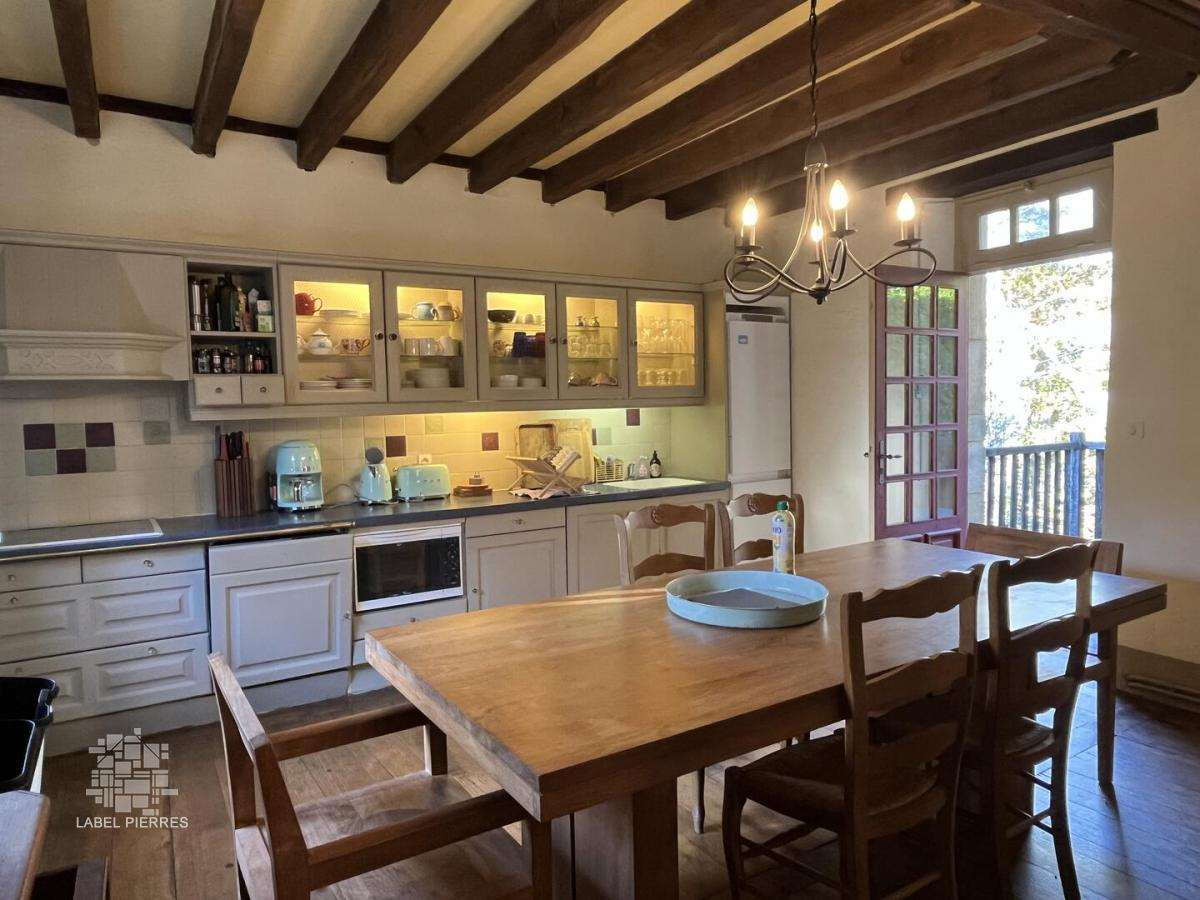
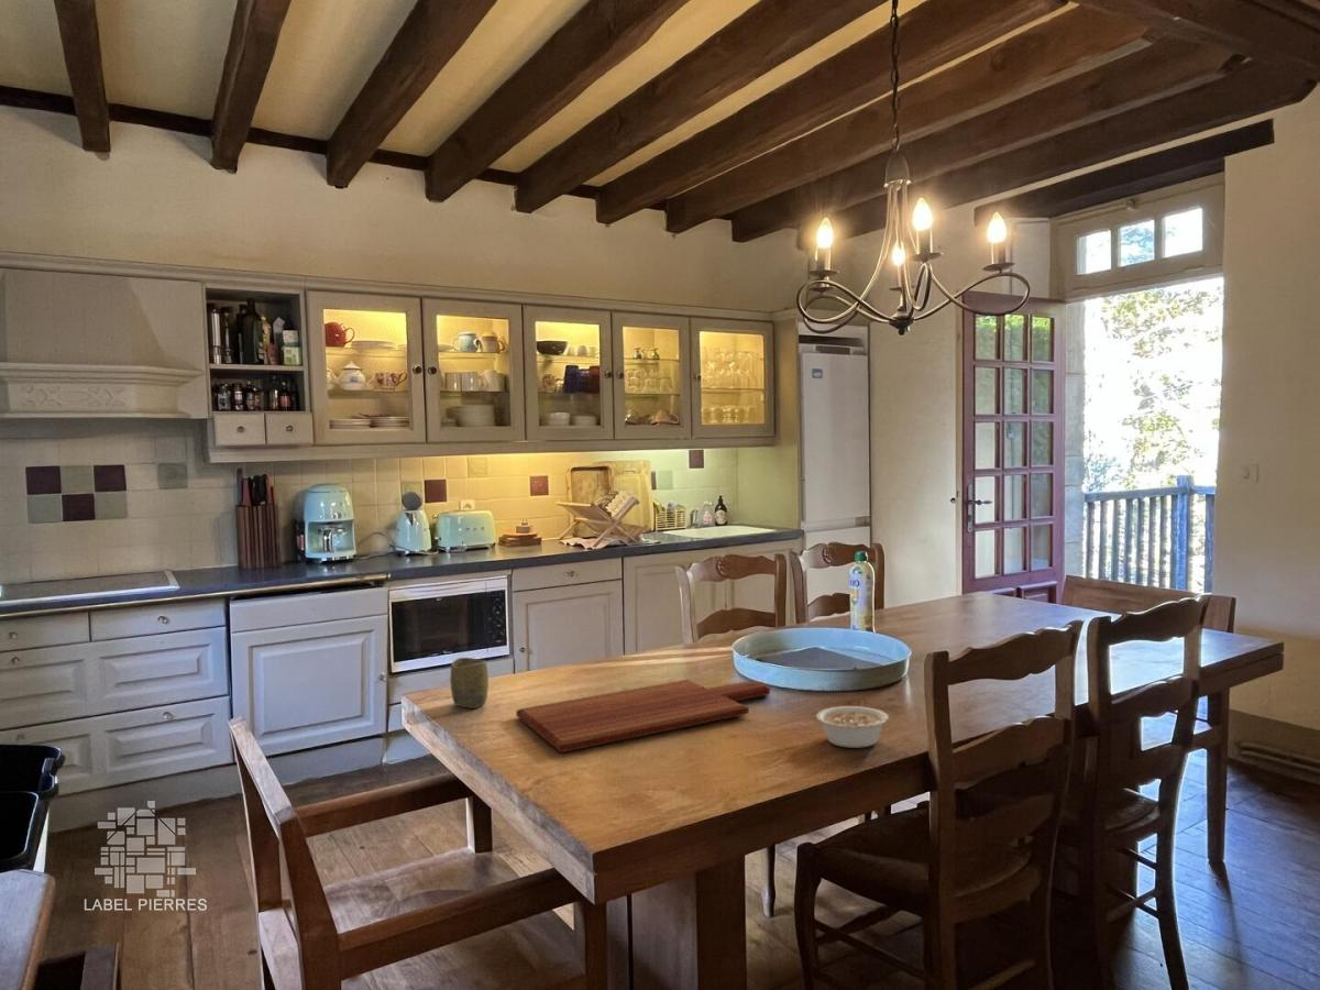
+ cutting board [515,679,771,754]
+ cup [449,657,490,710]
+ legume [815,705,904,749]
